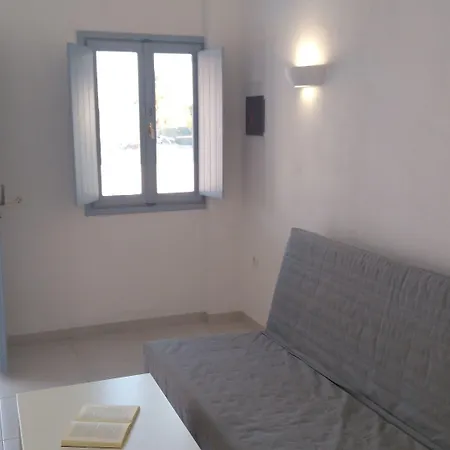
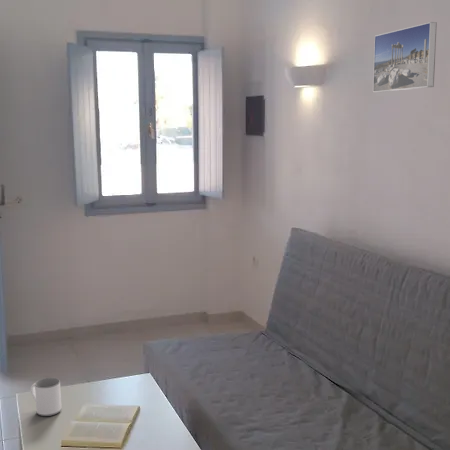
+ mug [30,376,62,417]
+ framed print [372,21,438,93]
